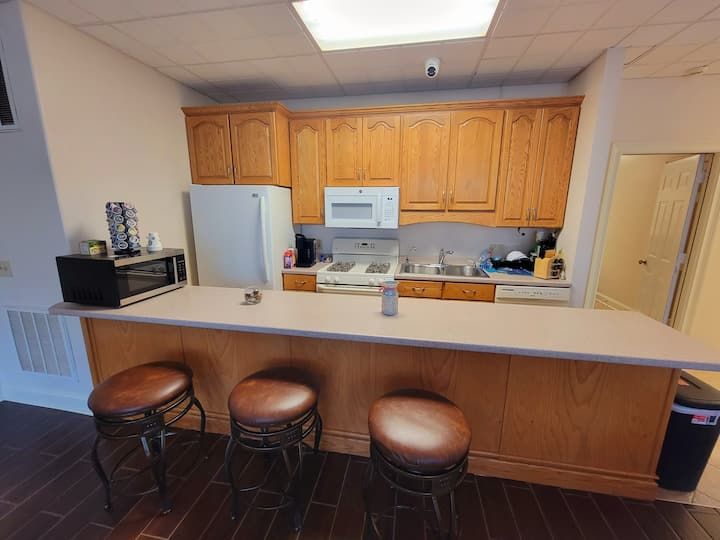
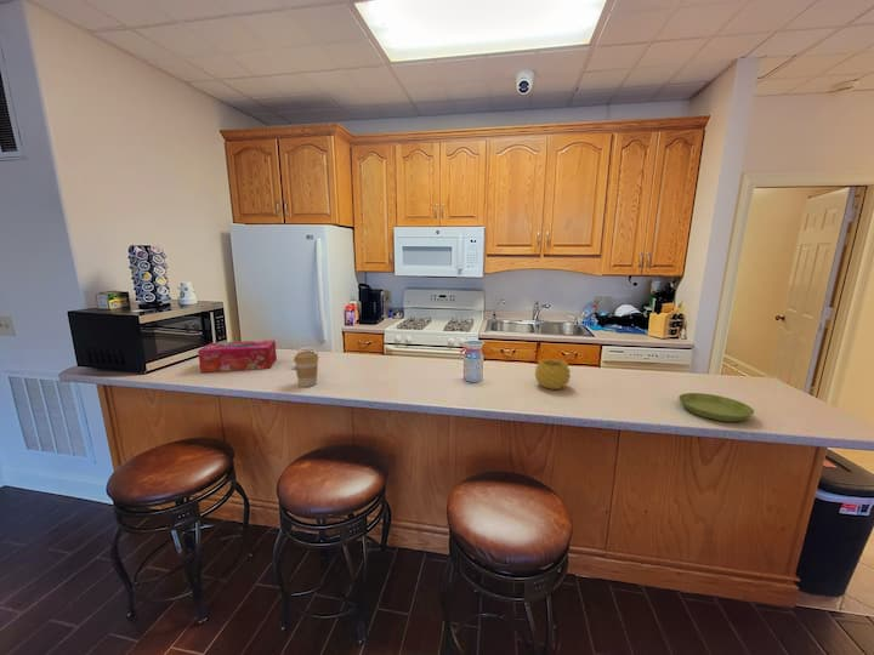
+ bowl [534,358,572,391]
+ coffee cup [293,351,319,388]
+ tissue box [197,340,278,374]
+ saucer [677,392,755,422]
